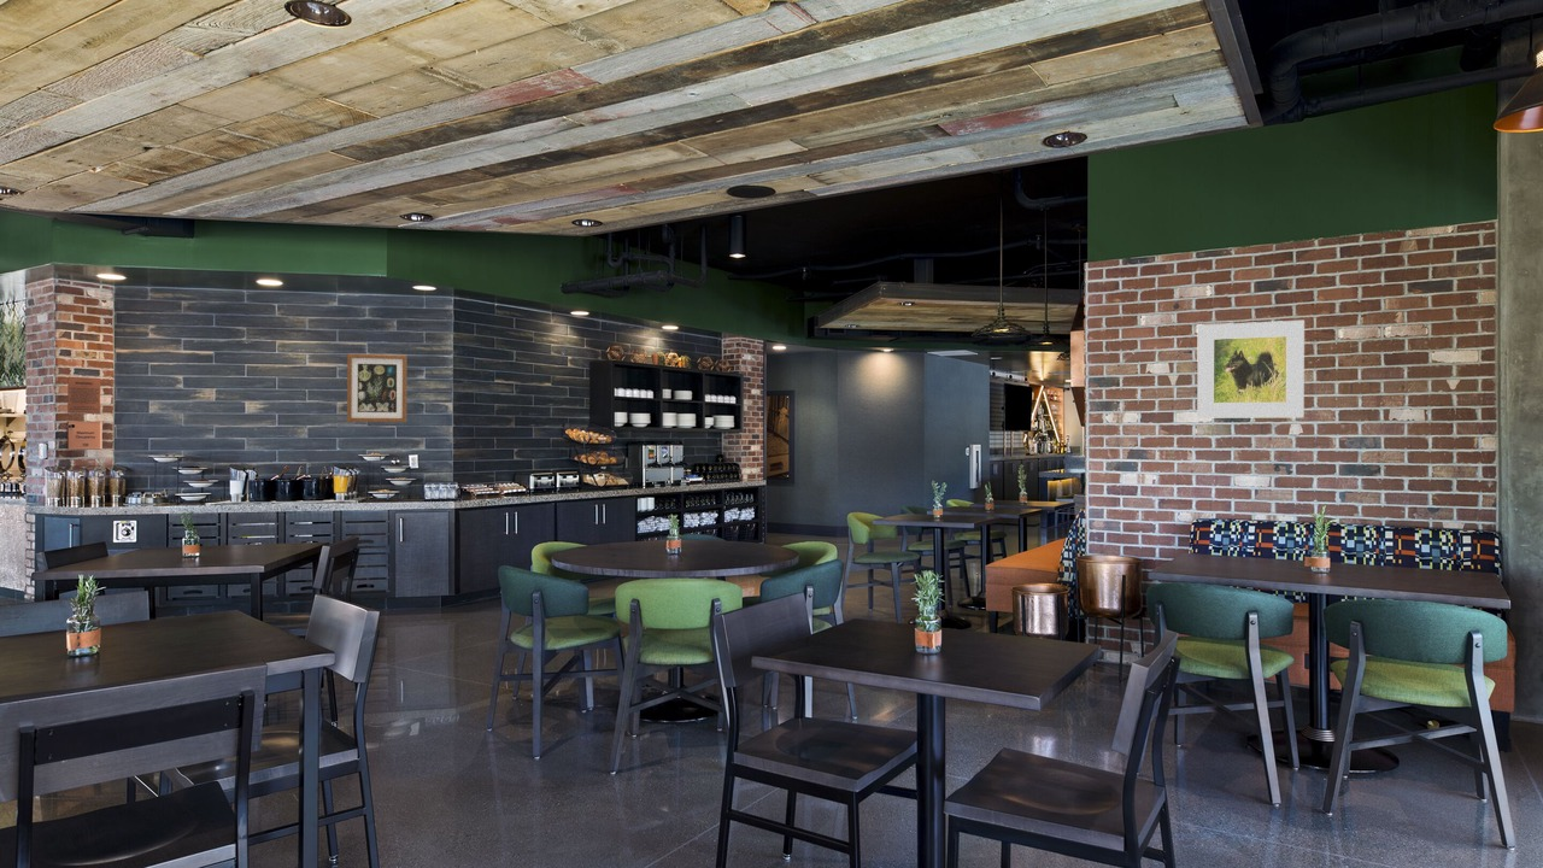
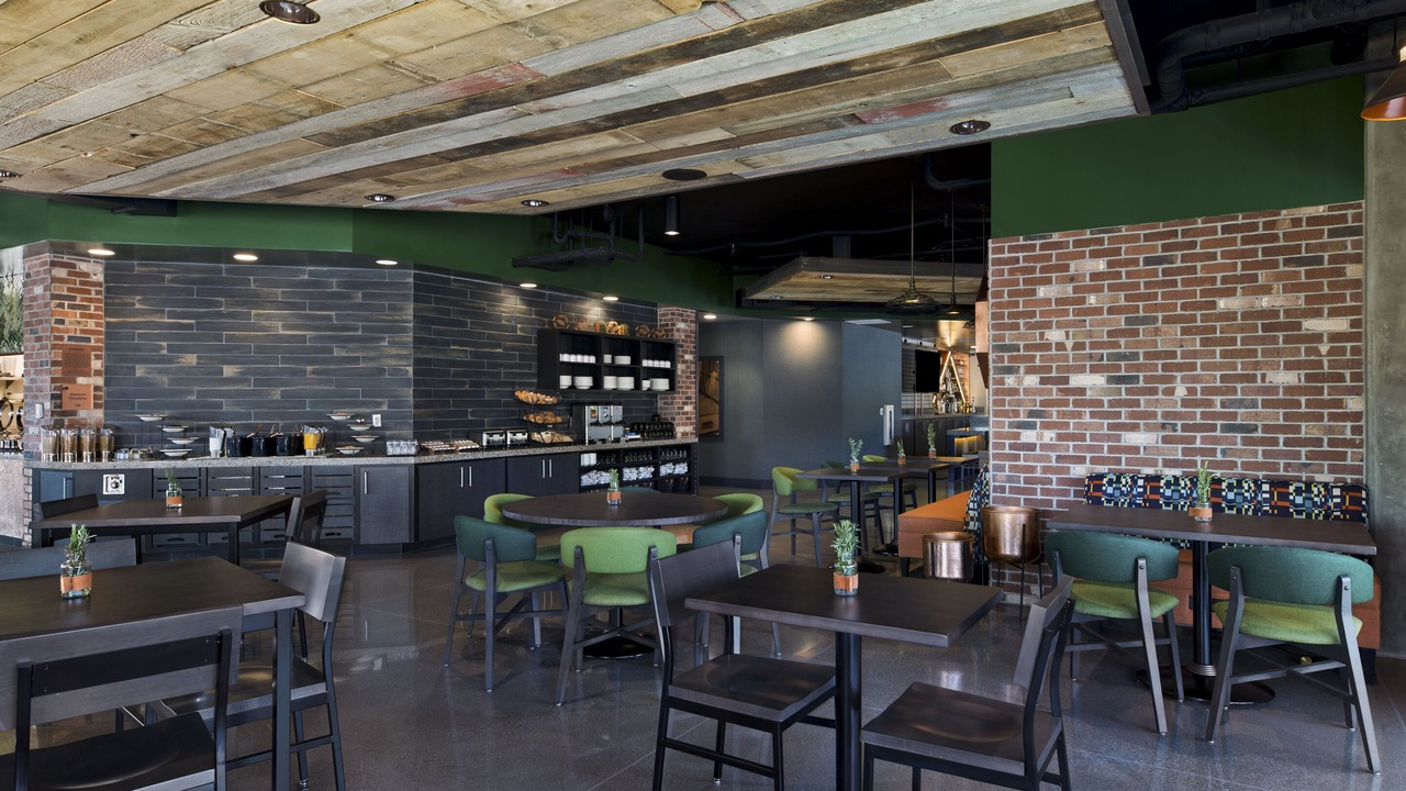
- wall art [346,353,407,423]
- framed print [1196,319,1306,420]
